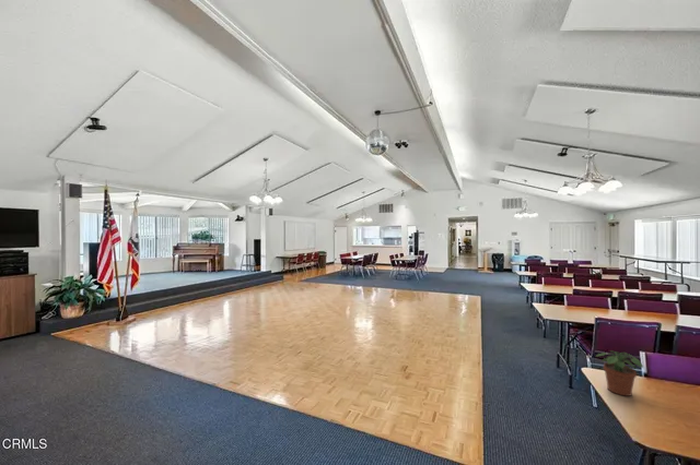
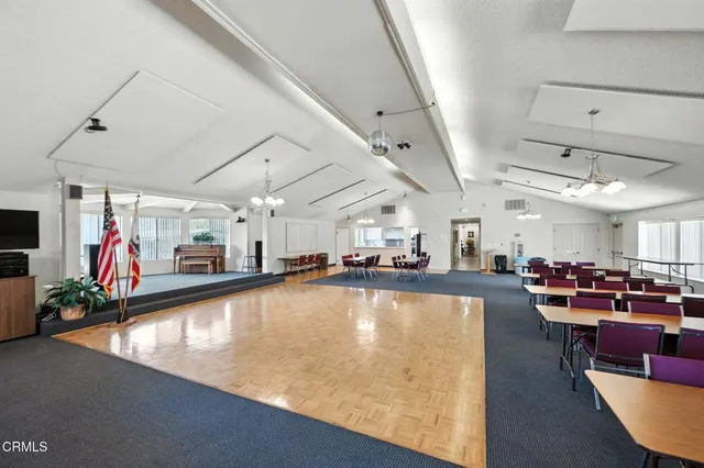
- potted plant [594,349,644,397]
